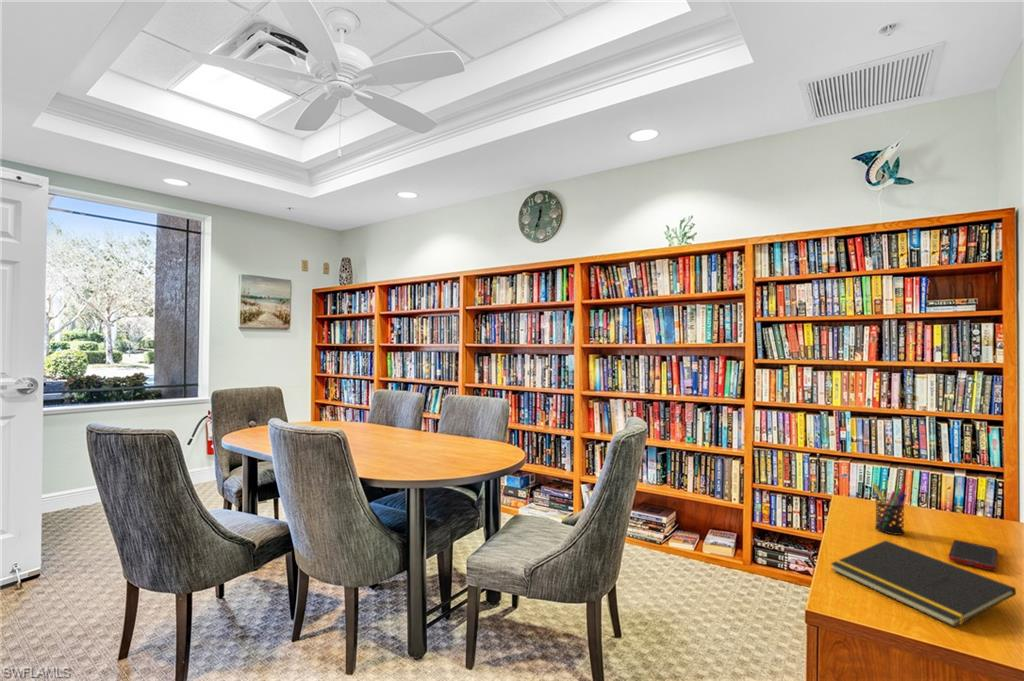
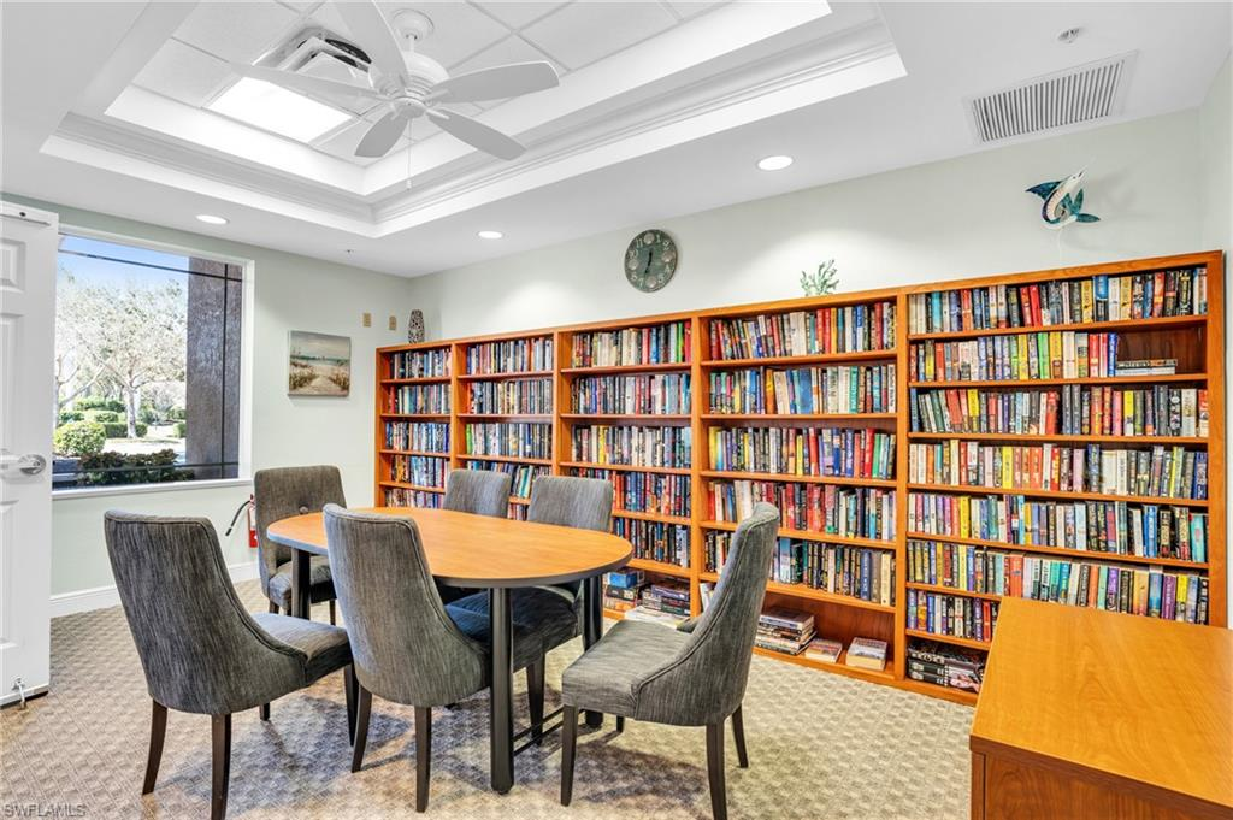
- notepad [830,539,1017,628]
- pen holder [871,482,907,536]
- cell phone [948,539,999,572]
